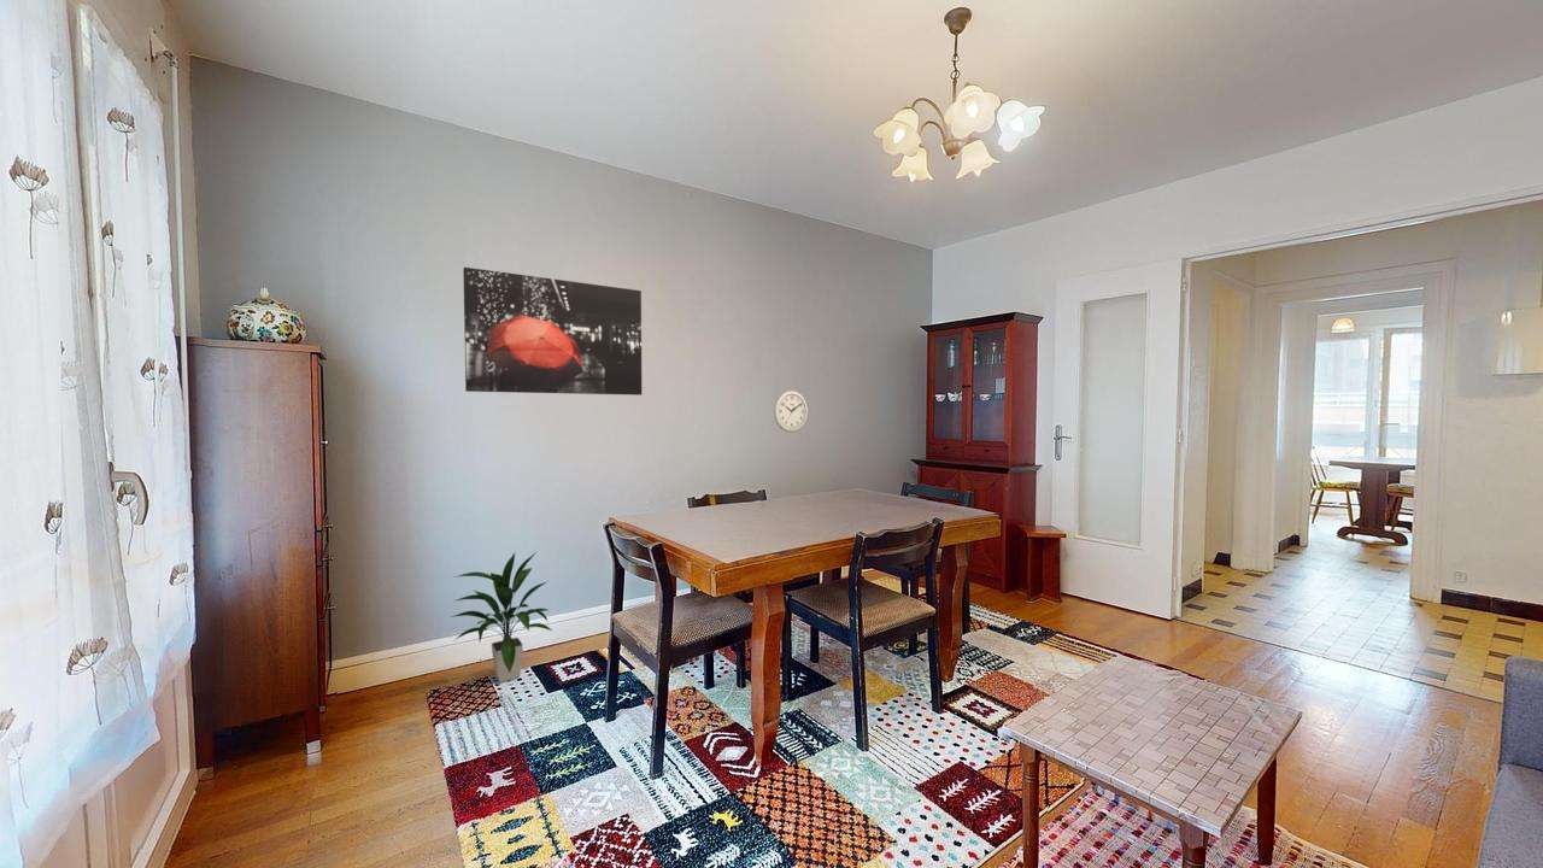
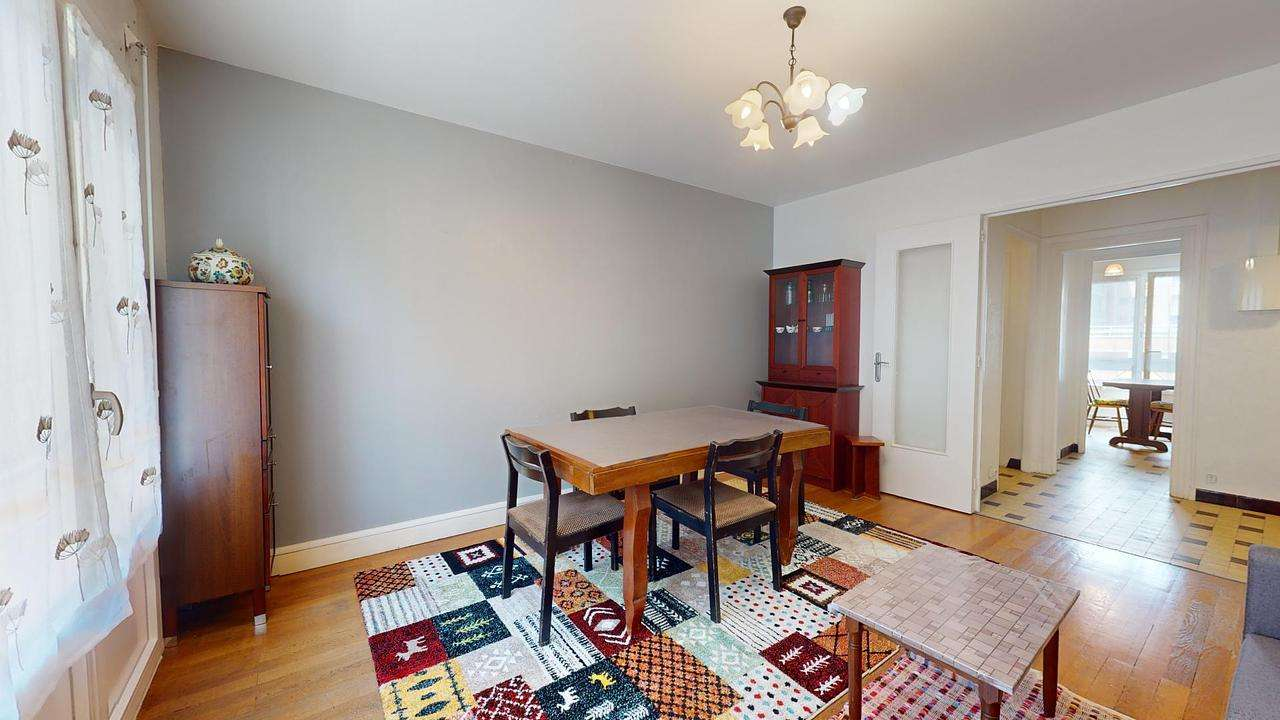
- wall art [462,266,643,397]
- indoor plant [451,551,553,684]
- wall clock [773,389,809,434]
